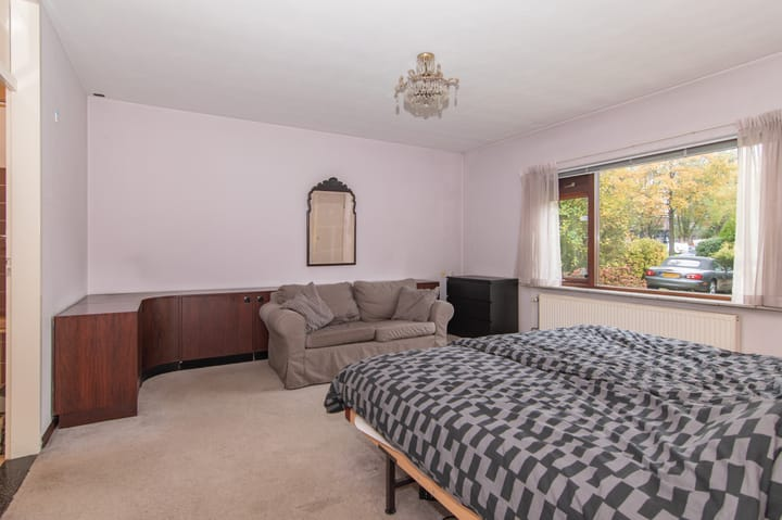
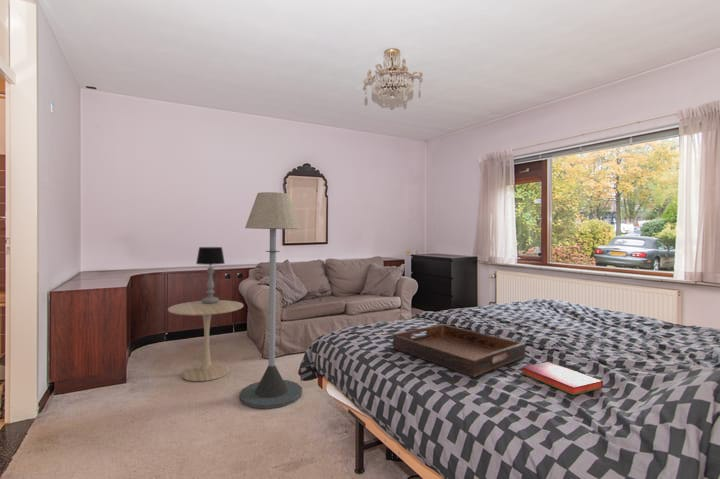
+ hardback book [521,361,604,396]
+ table lamp [195,246,226,304]
+ floor lamp [238,191,303,410]
+ side table [167,299,245,382]
+ serving tray [392,323,526,378]
